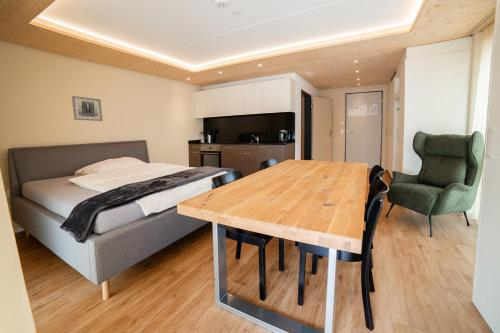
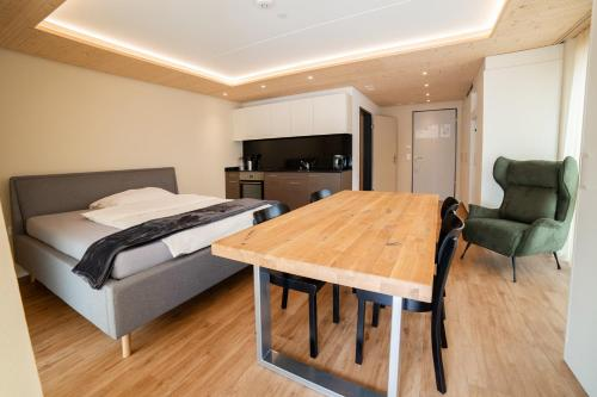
- wall art [71,95,103,122]
